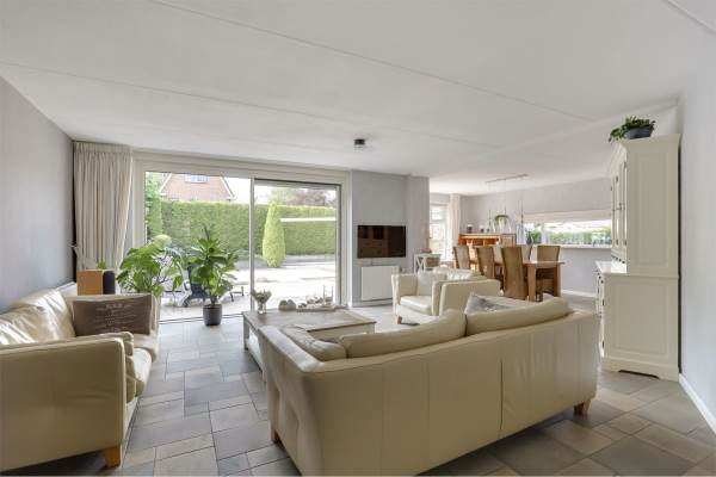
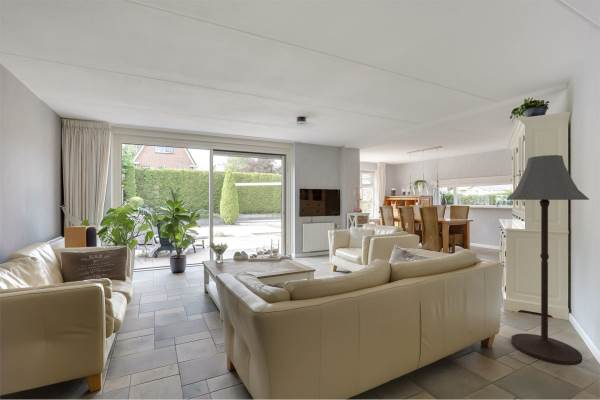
+ floor lamp [505,154,590,366]
